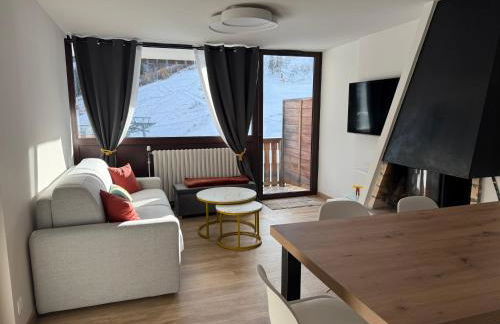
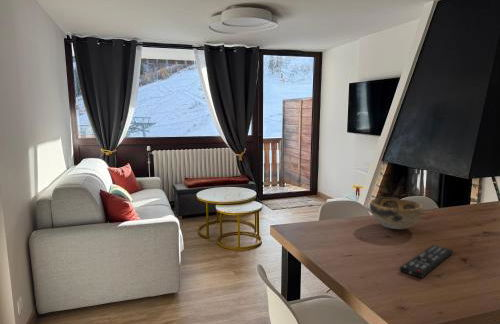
+ remote control [399,244,454,279]
+ decorative bowl [369,197,424,230]
